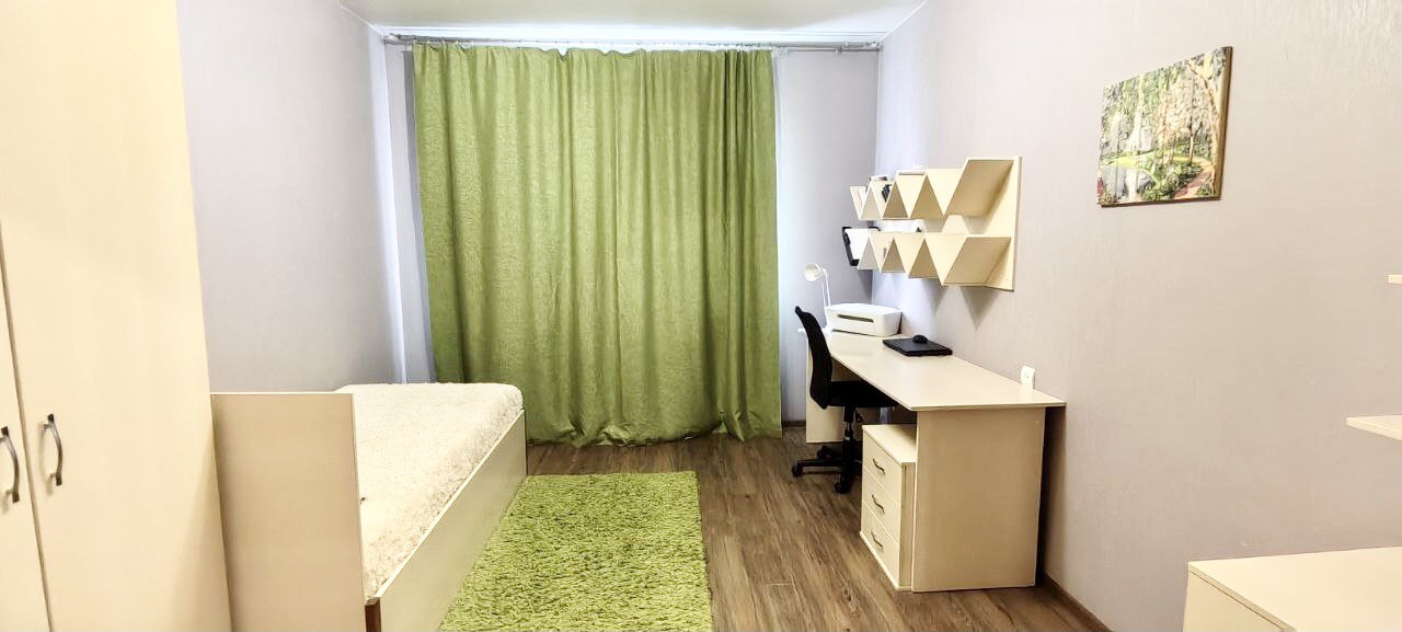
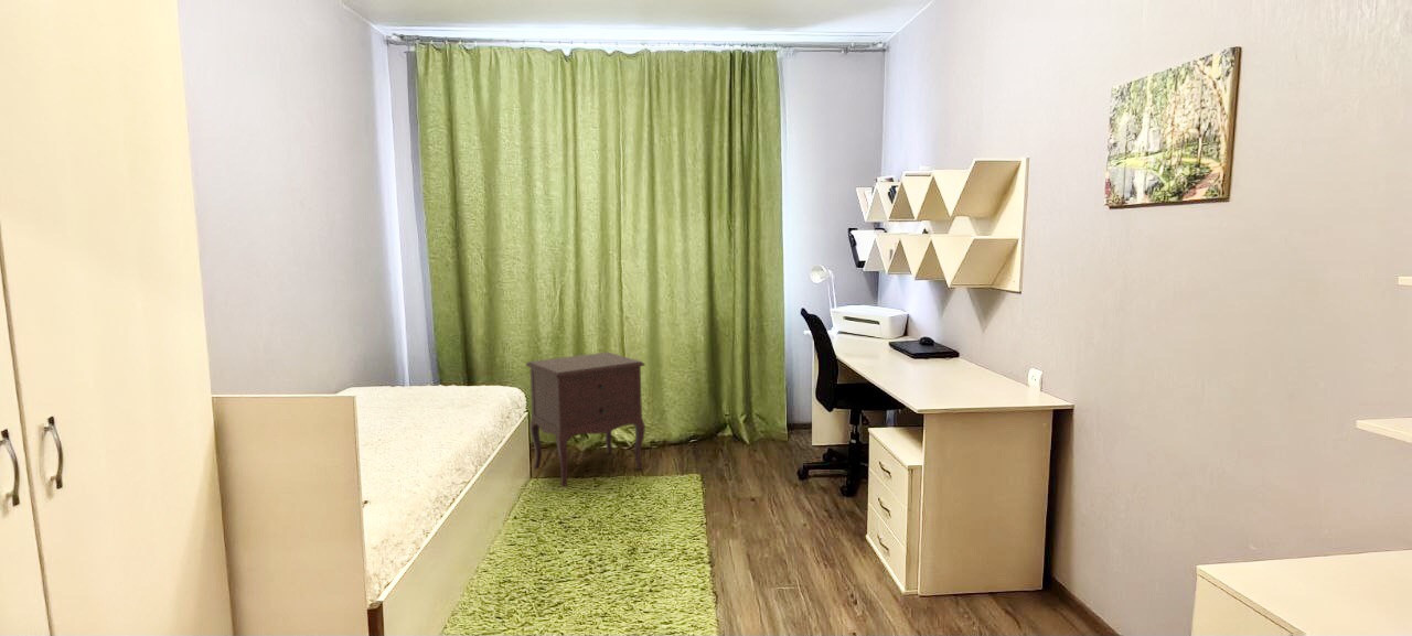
+ nightstand [525,352,646,488]
